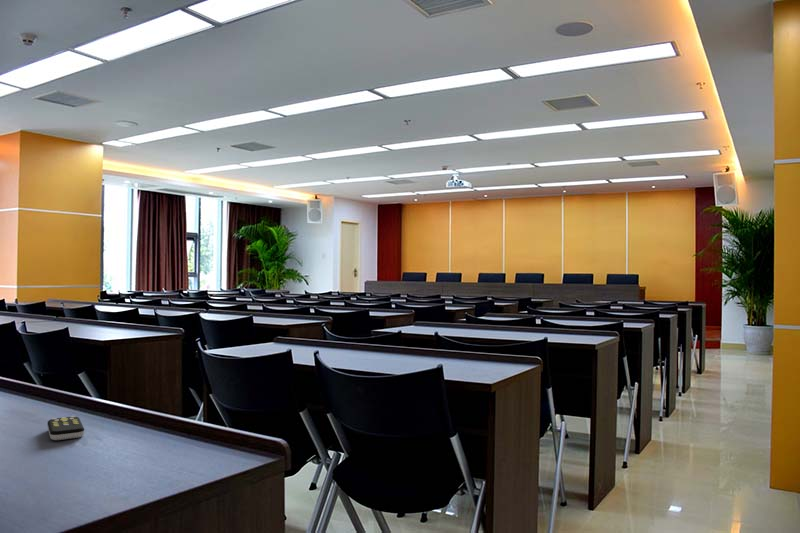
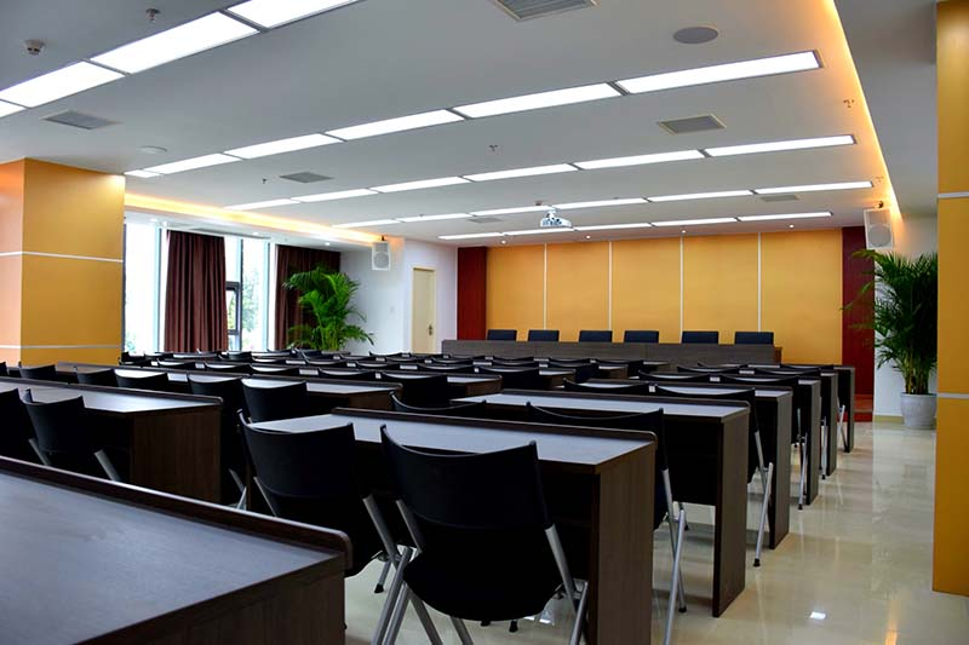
- remote control [46,415,85,441]
